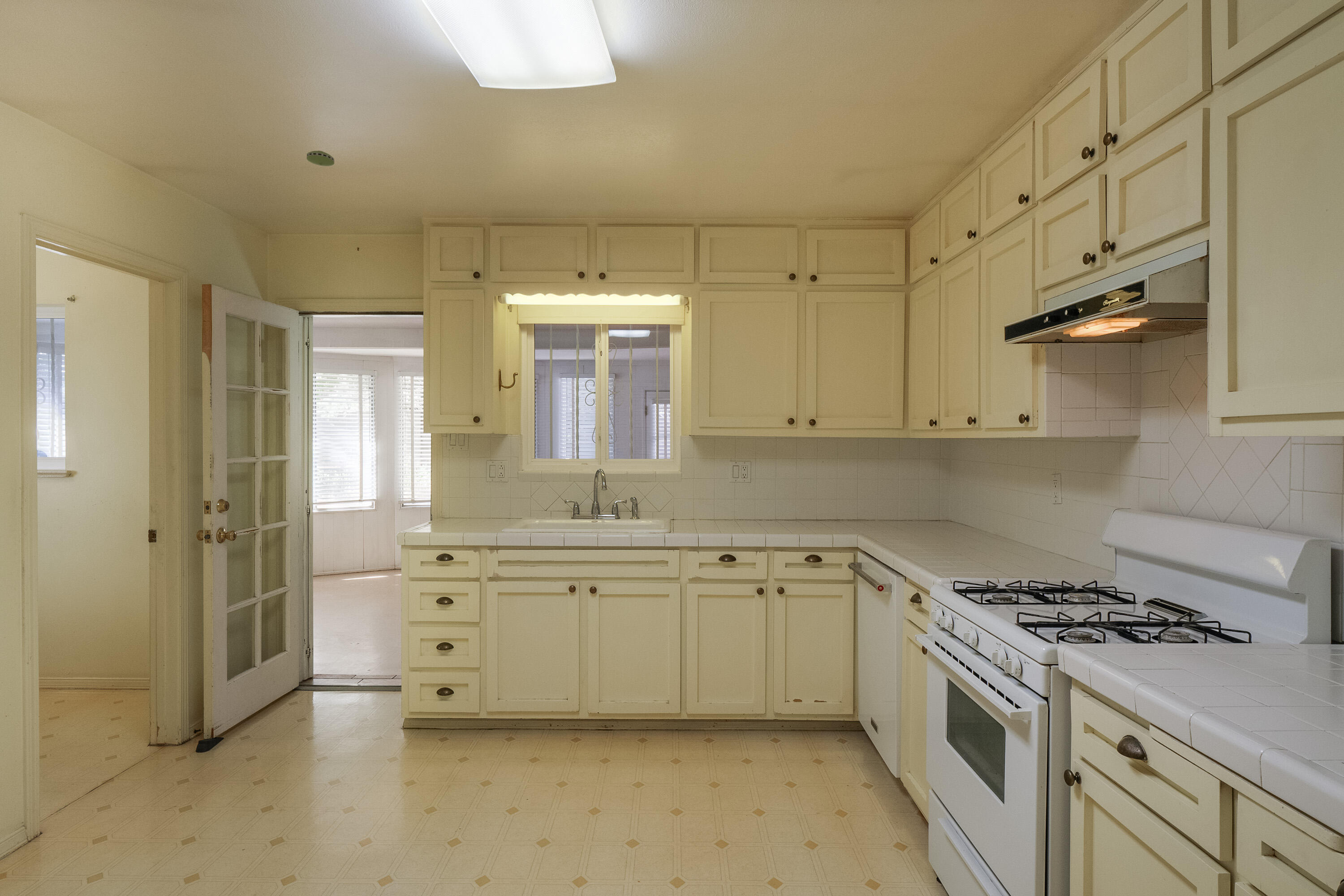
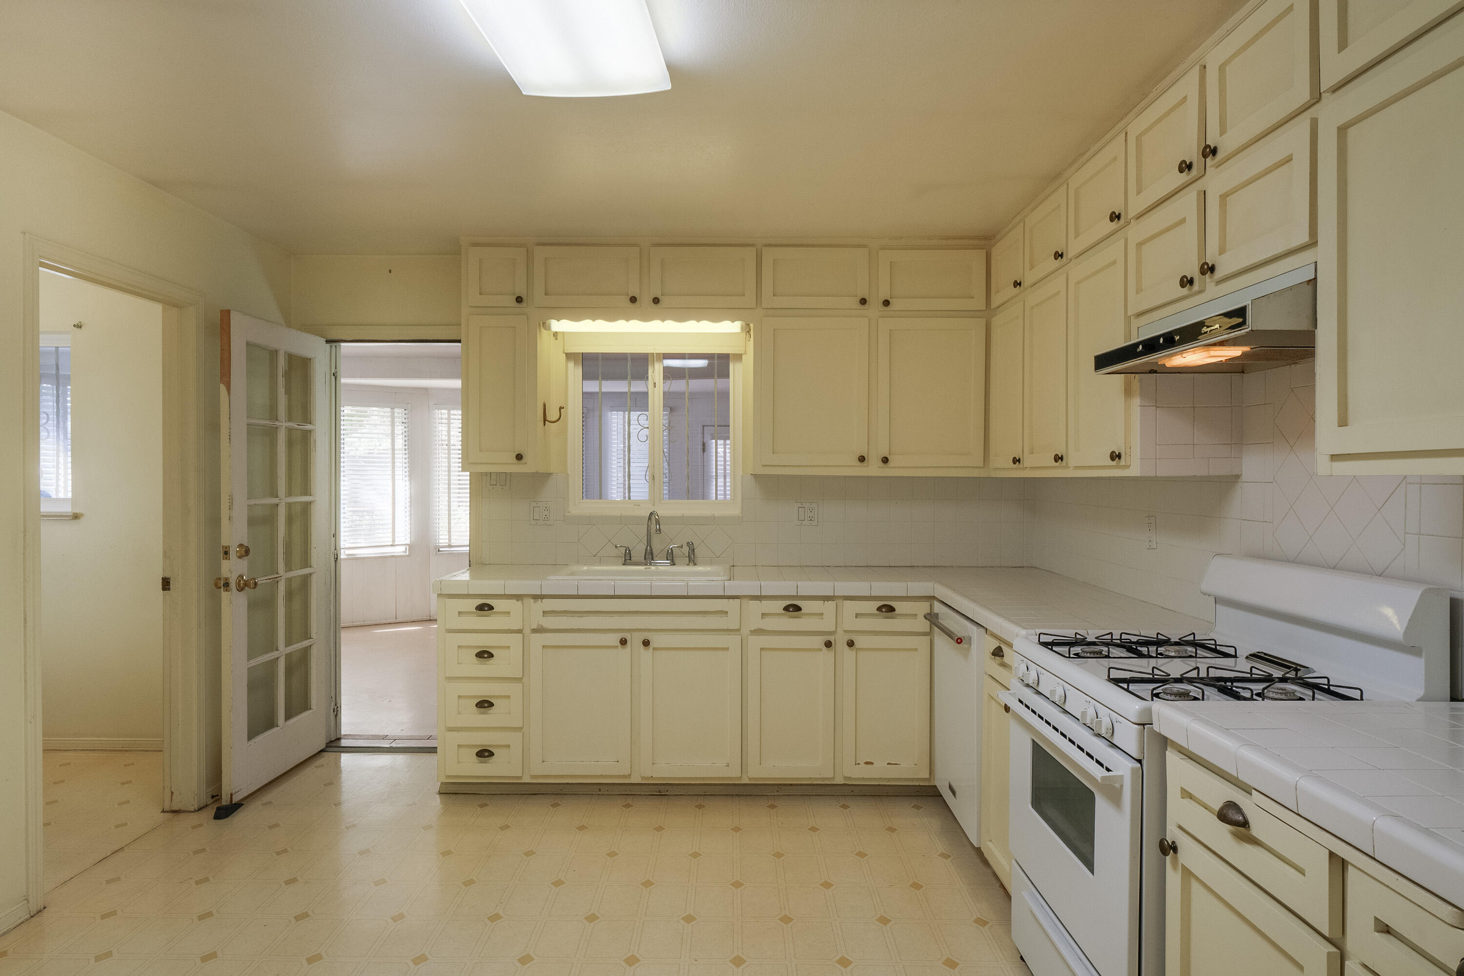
- smoke detector [306,150,335,167]
